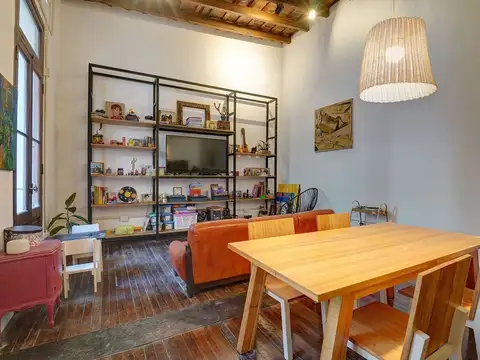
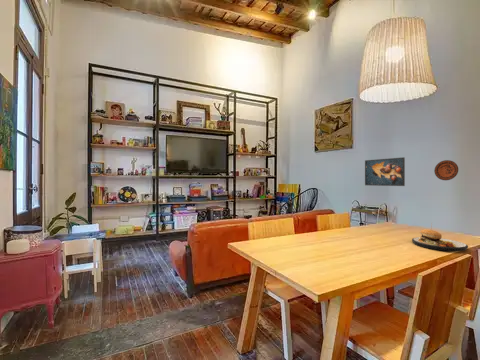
+ decorative plate [433,159,459,181]
+ plate [411,223,469,252]
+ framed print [364,156,406,187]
